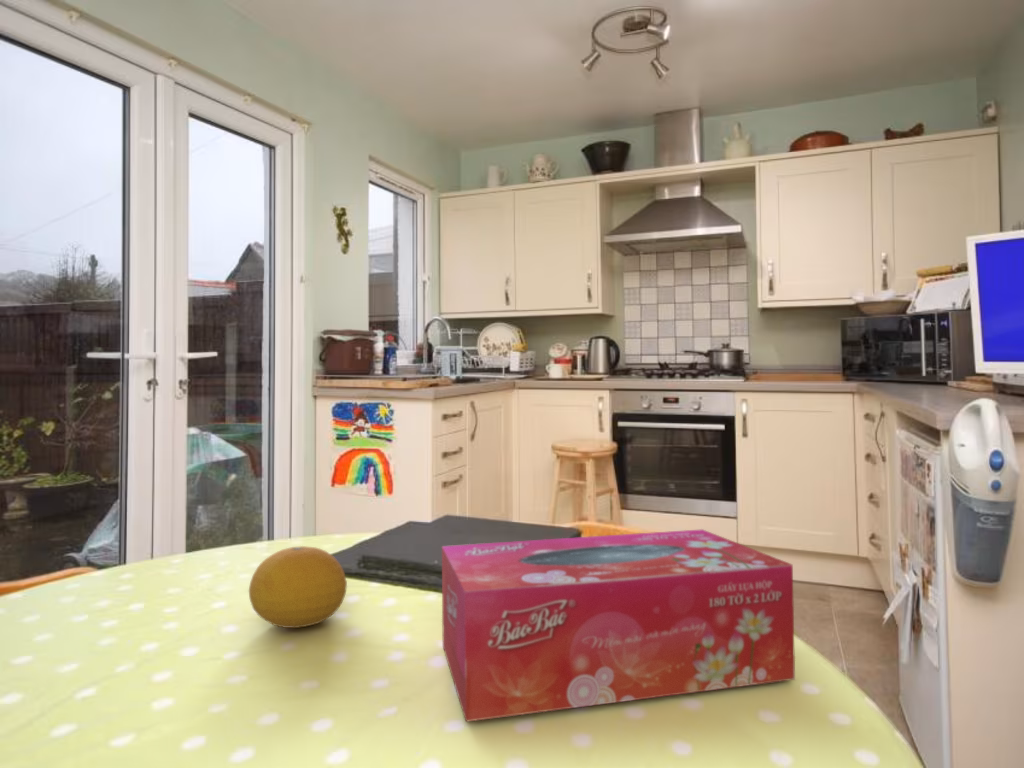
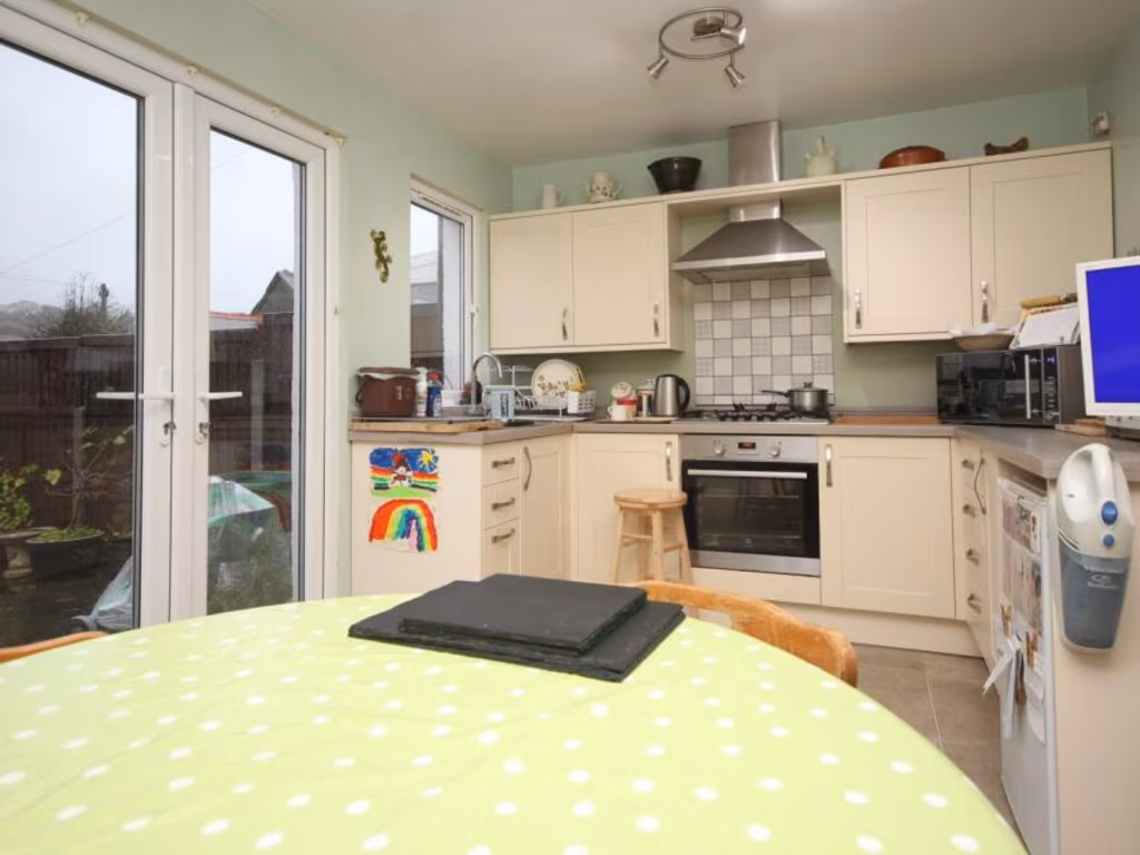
- tissue box [441,528,796,723]
- fruit [248,545,348,629]
